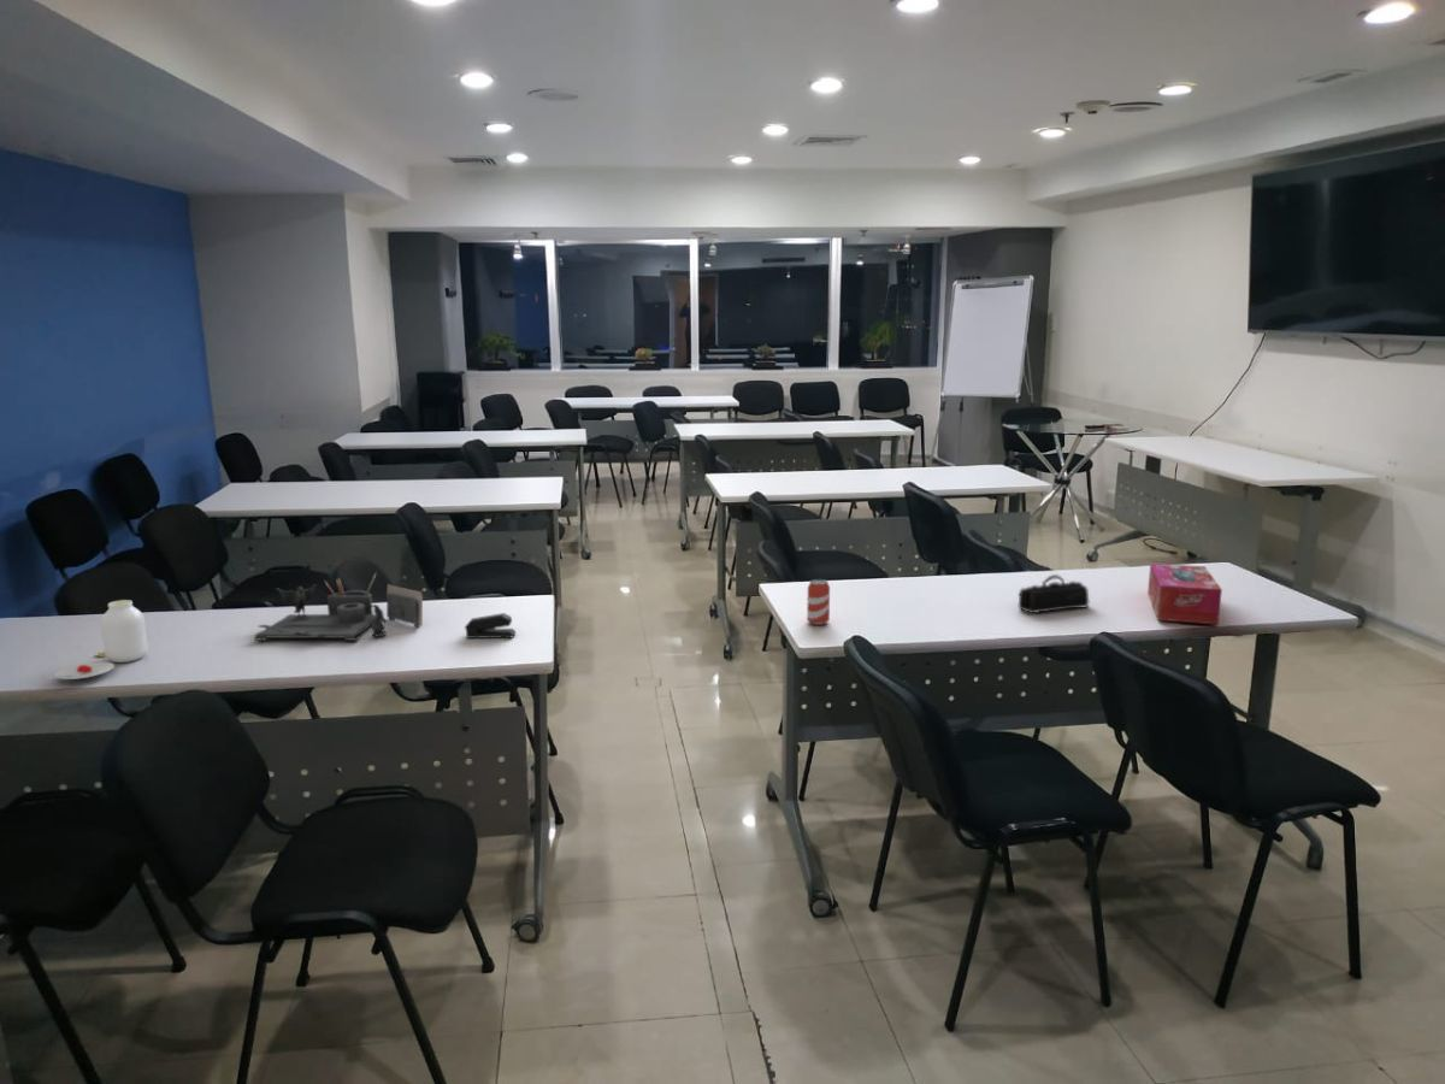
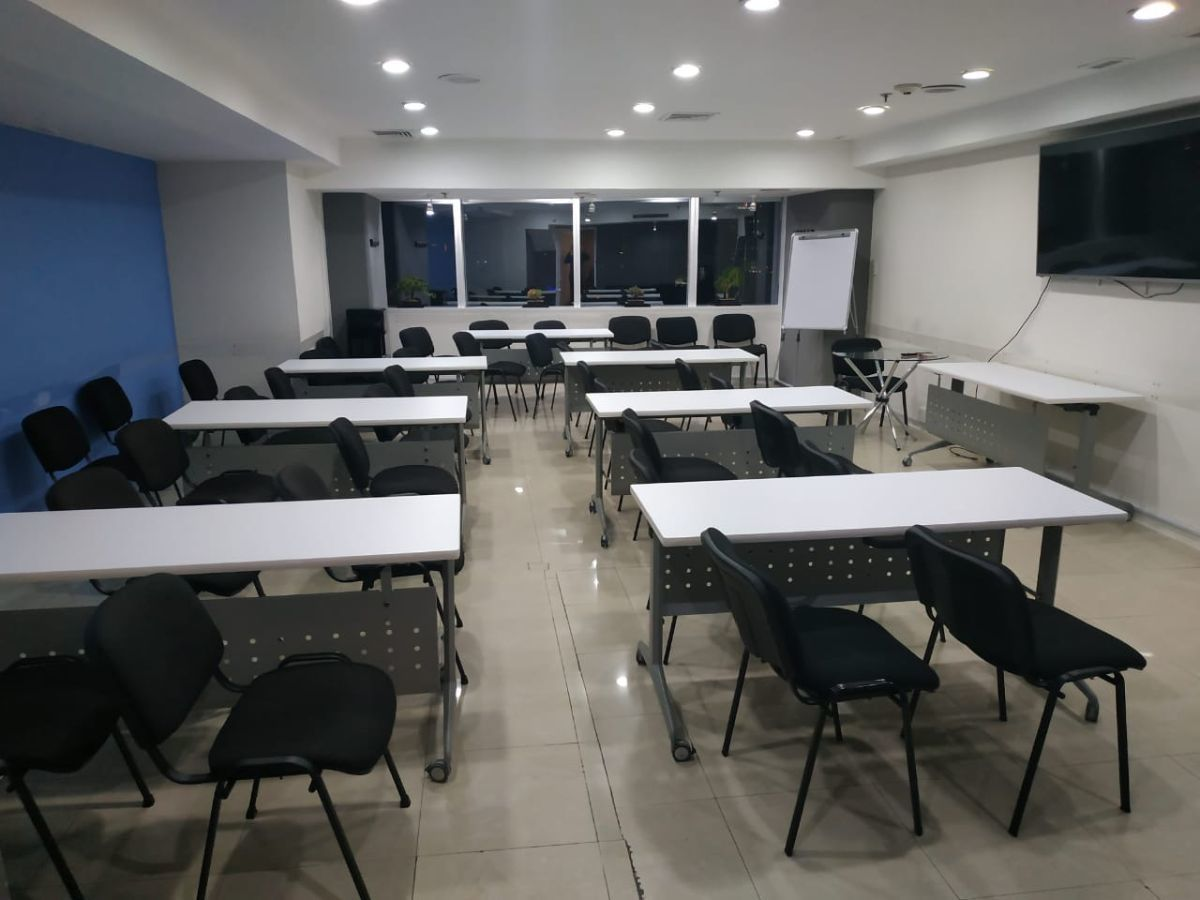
- tissue box [1146,562,1223,626]
- desk organizer [253,571,424,642]
- stapler [464,612,517,640]
- pencil case [1018,573,1090,614]
- jar [47,599,149,681]
- beverage can [806,578,831,626]
